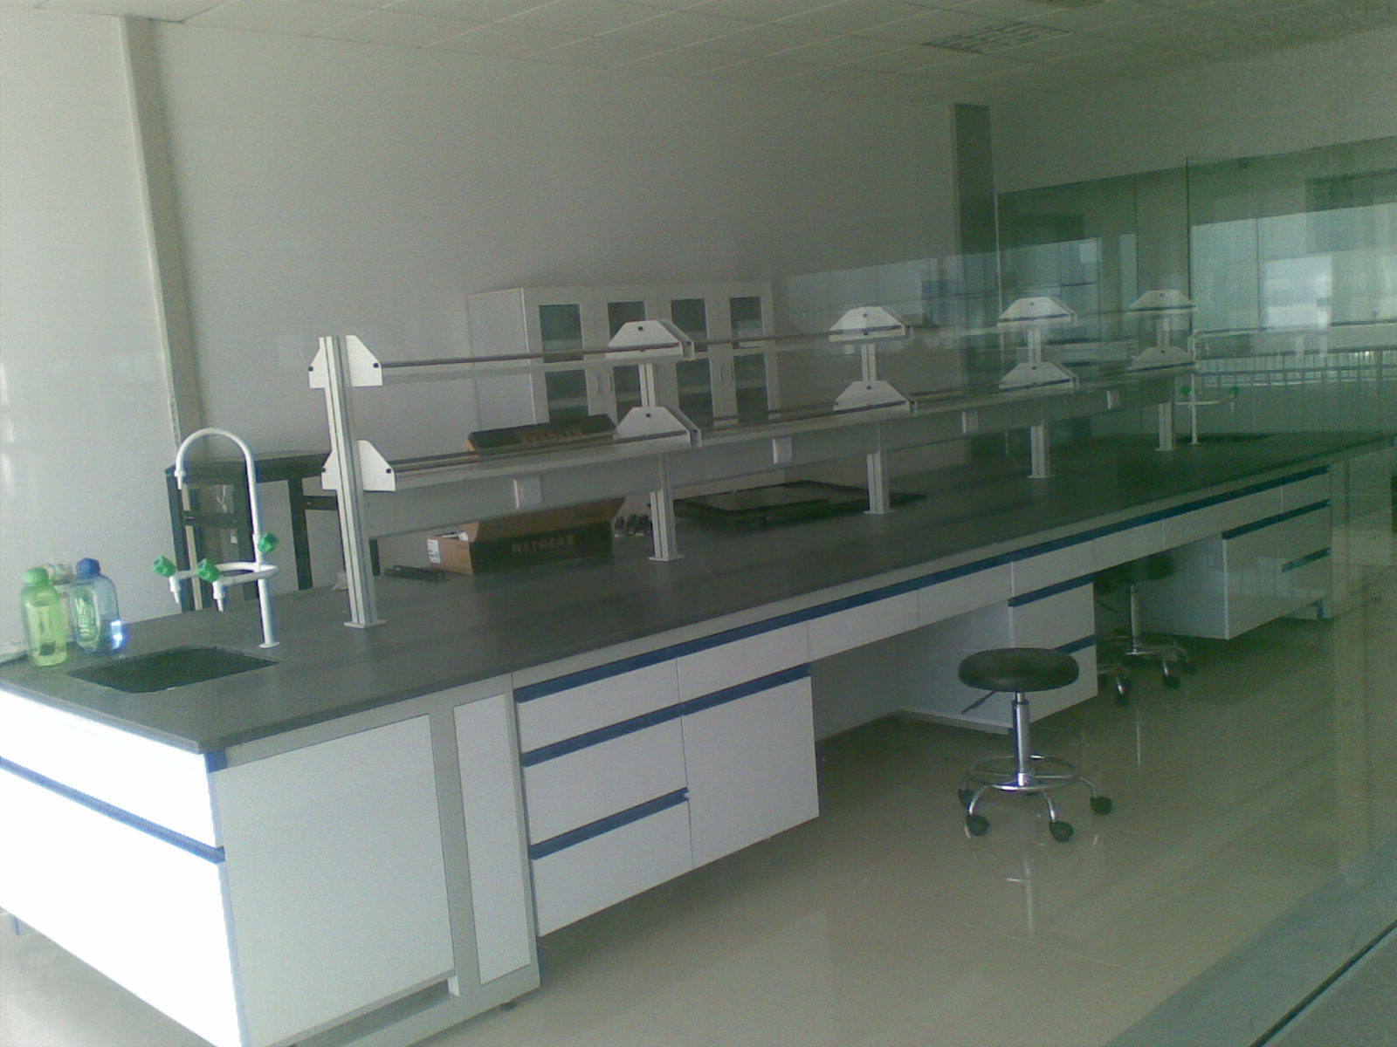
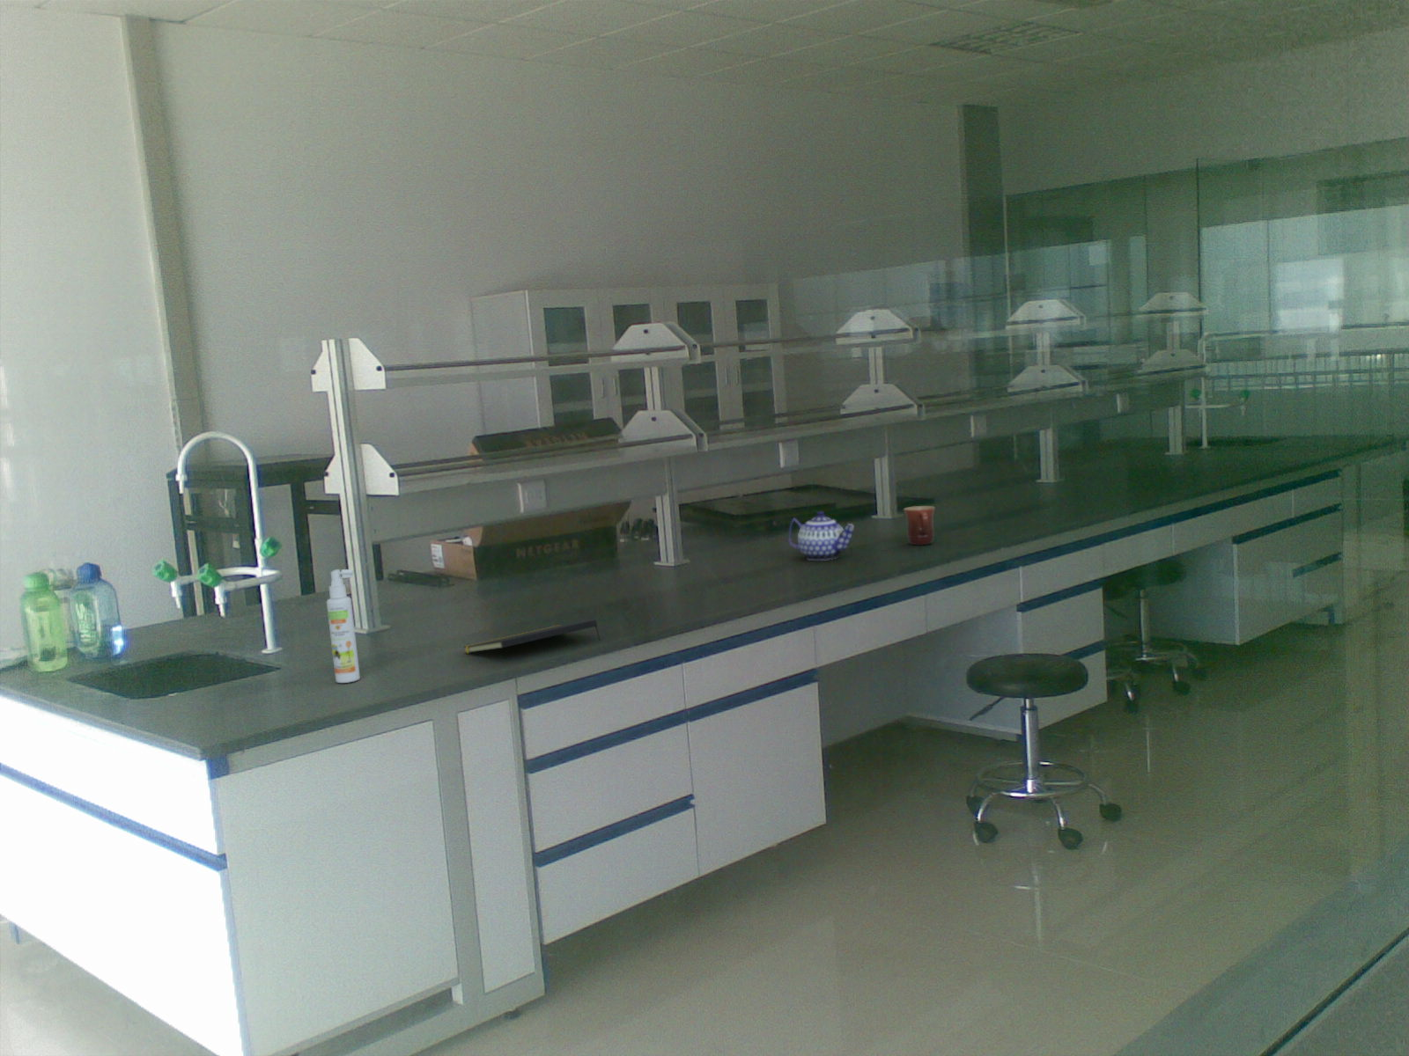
+ teapot [788,510,855,561]
+ notepad [463,619,601,653]
+ mug [903,505,936,546]
+ spray bottle [326,568,361,683]
